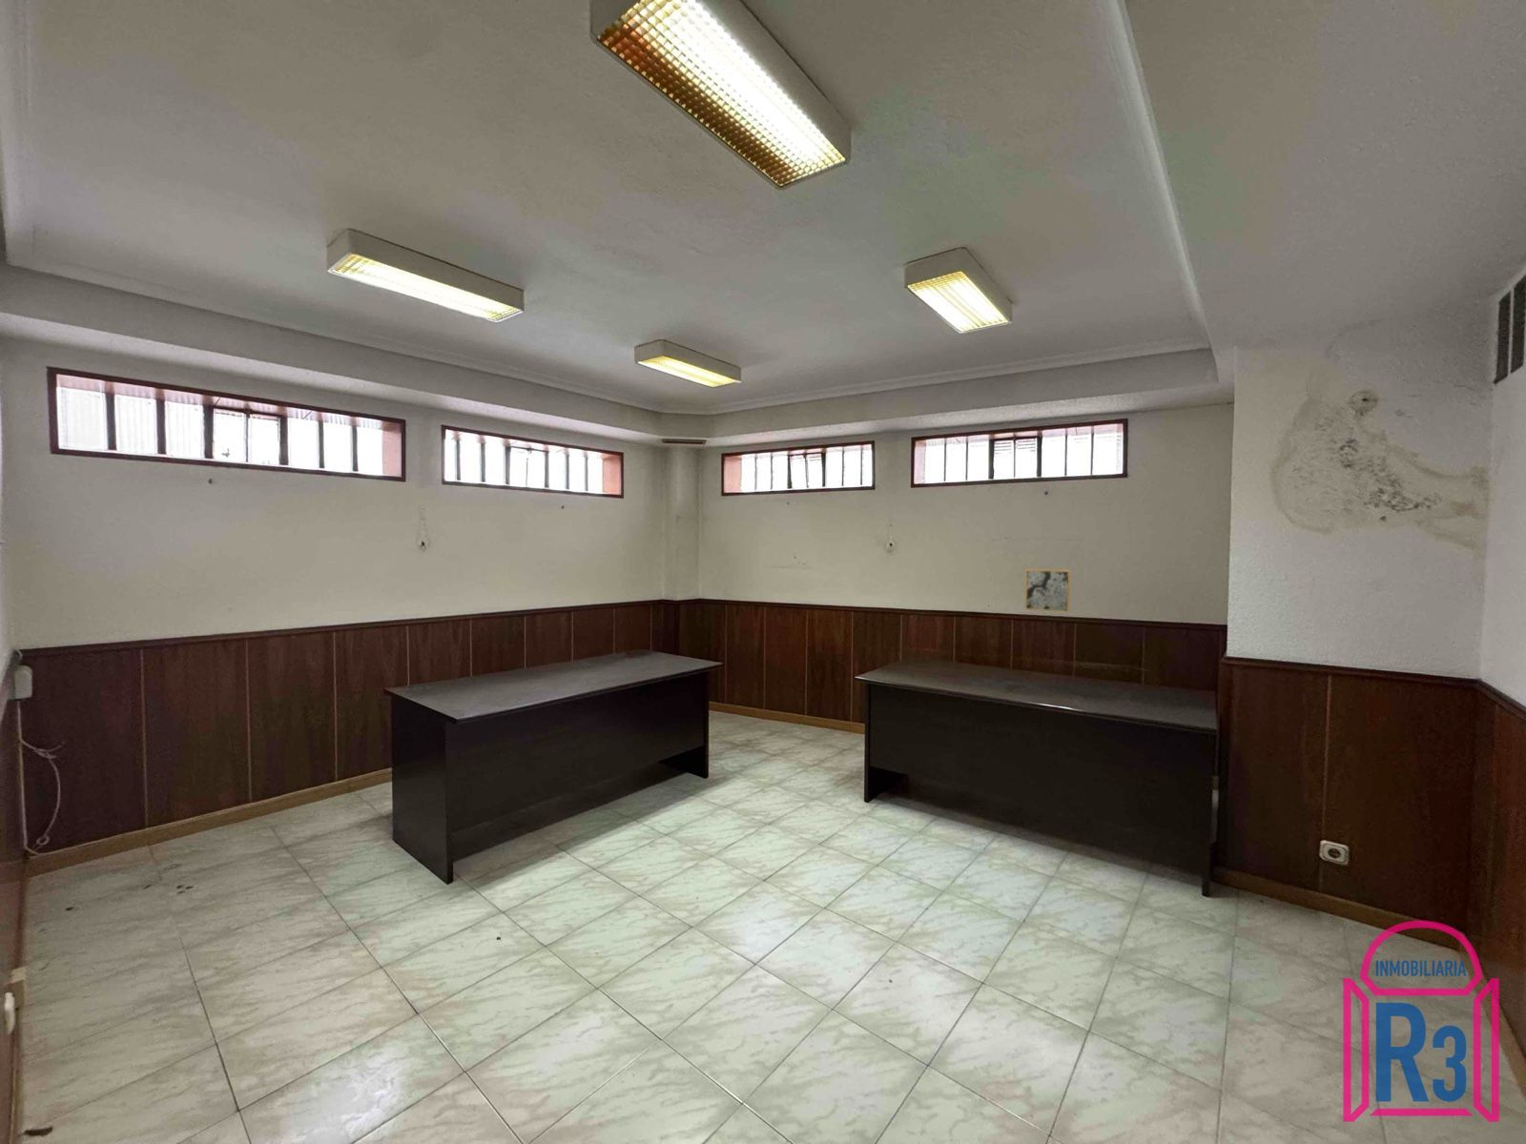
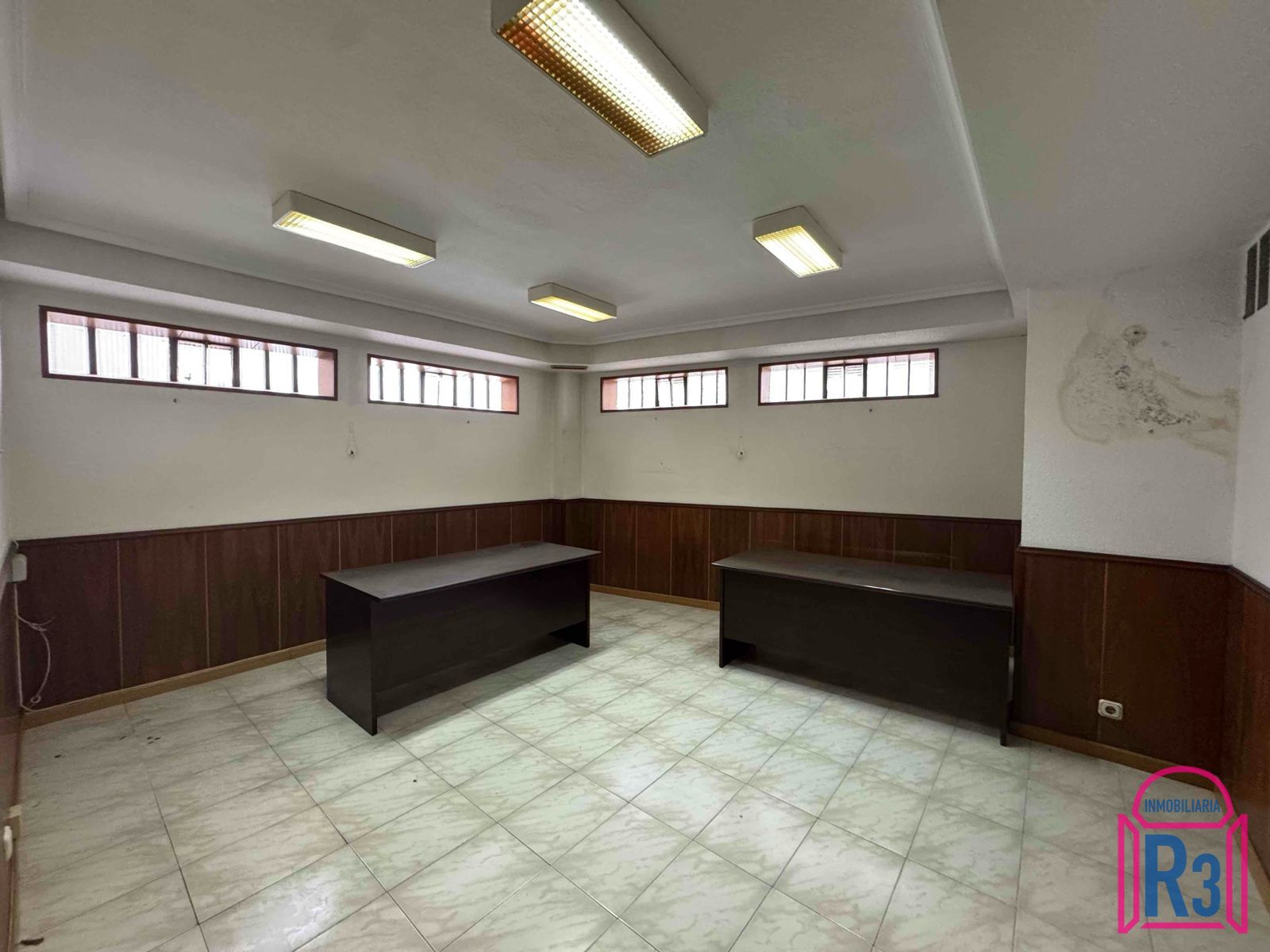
- wall art [1024,568,1072,613]
